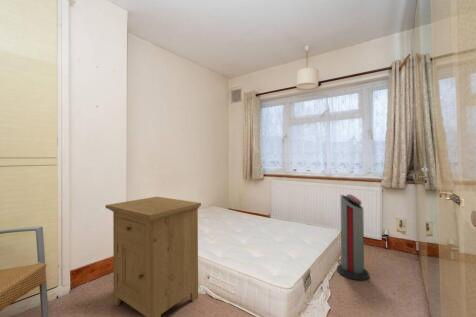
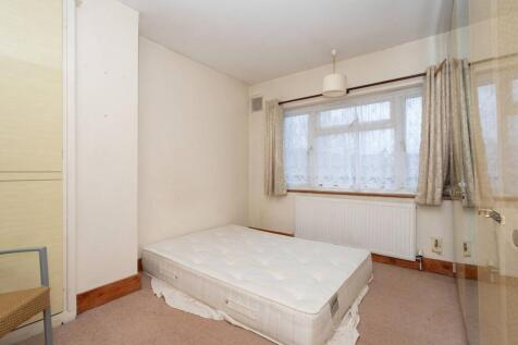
- nightstand [105,196,202,317]
- air purifier [336,193,370,281]
